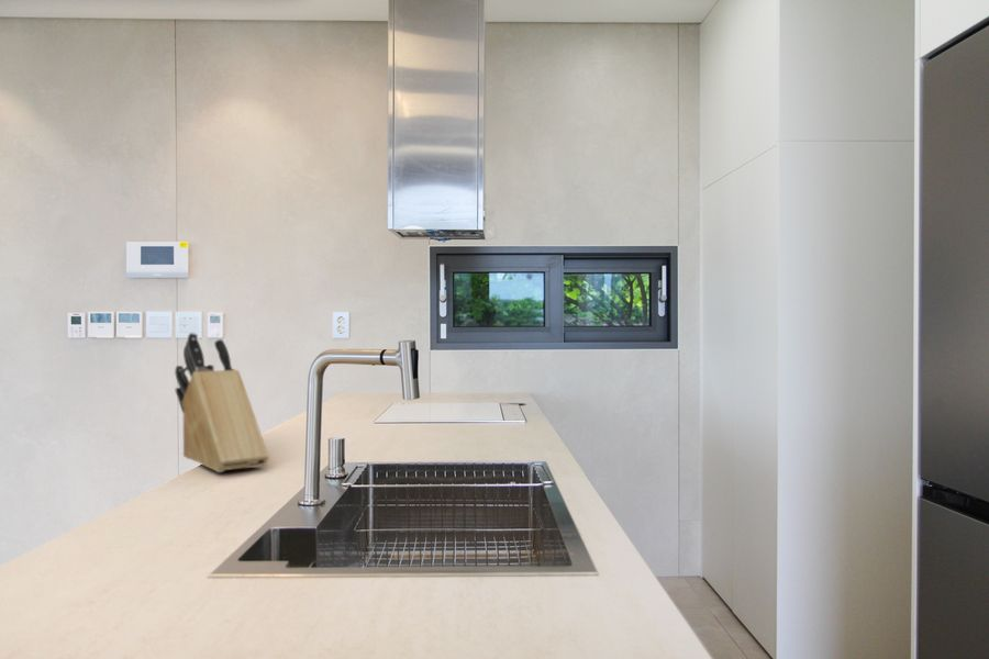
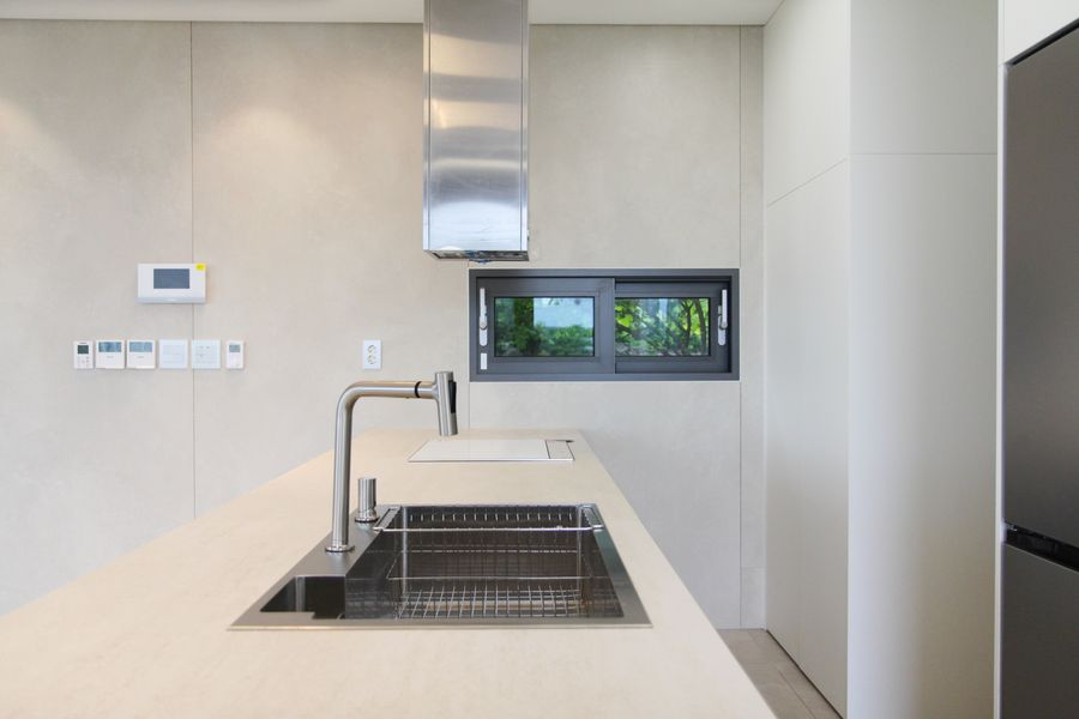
- knife block [174,332,270,473]
